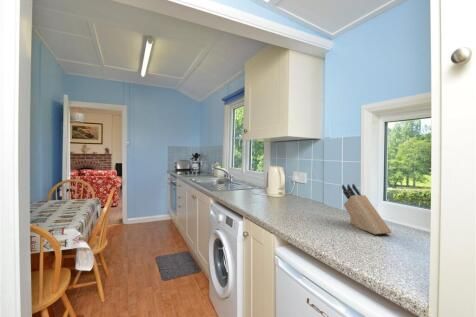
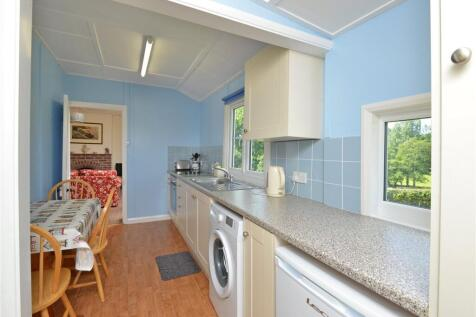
- knife block [341,183,392,235]
